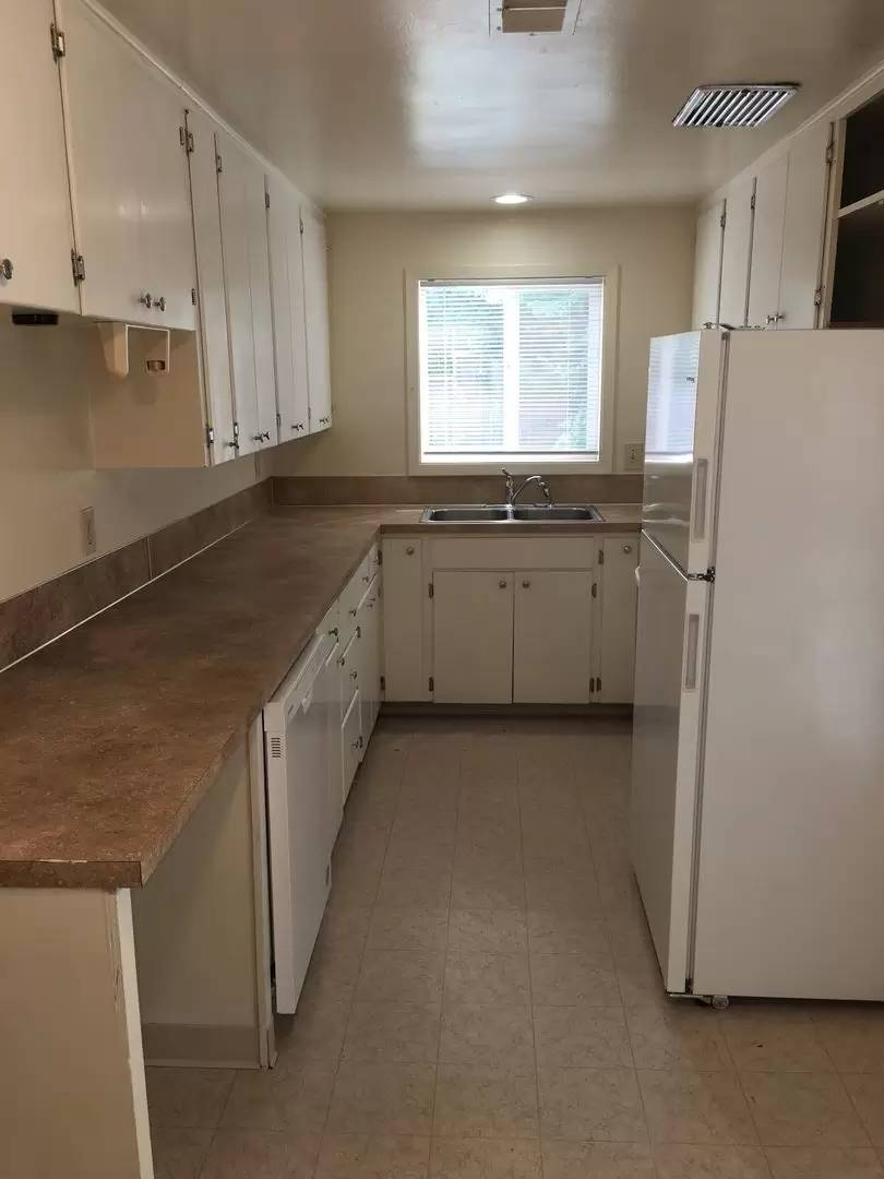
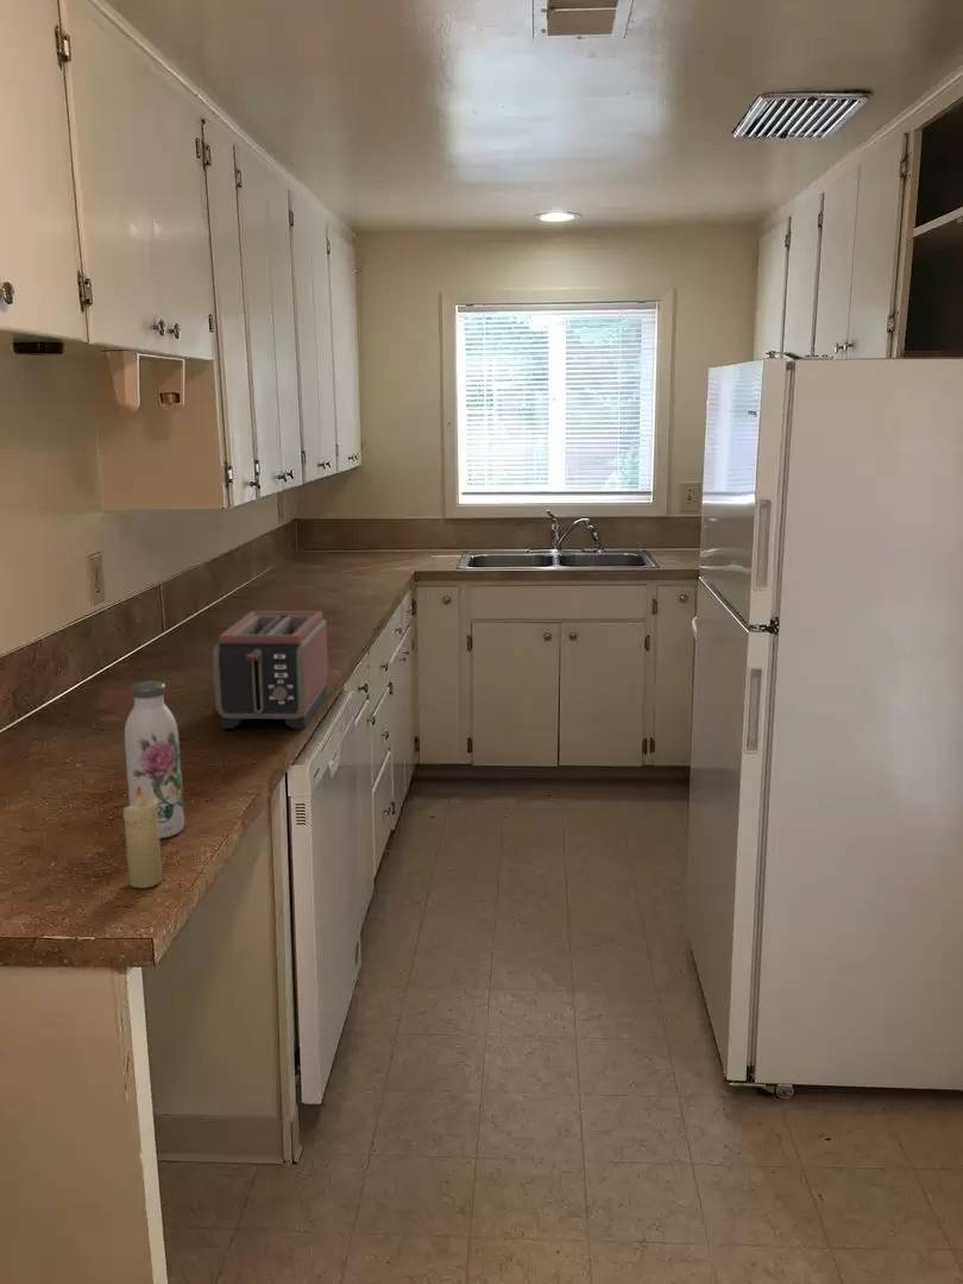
+ toaster [212,610,329,730]
+ candle [122,785,163,889]
+ water bottle [124,680,185,839]
